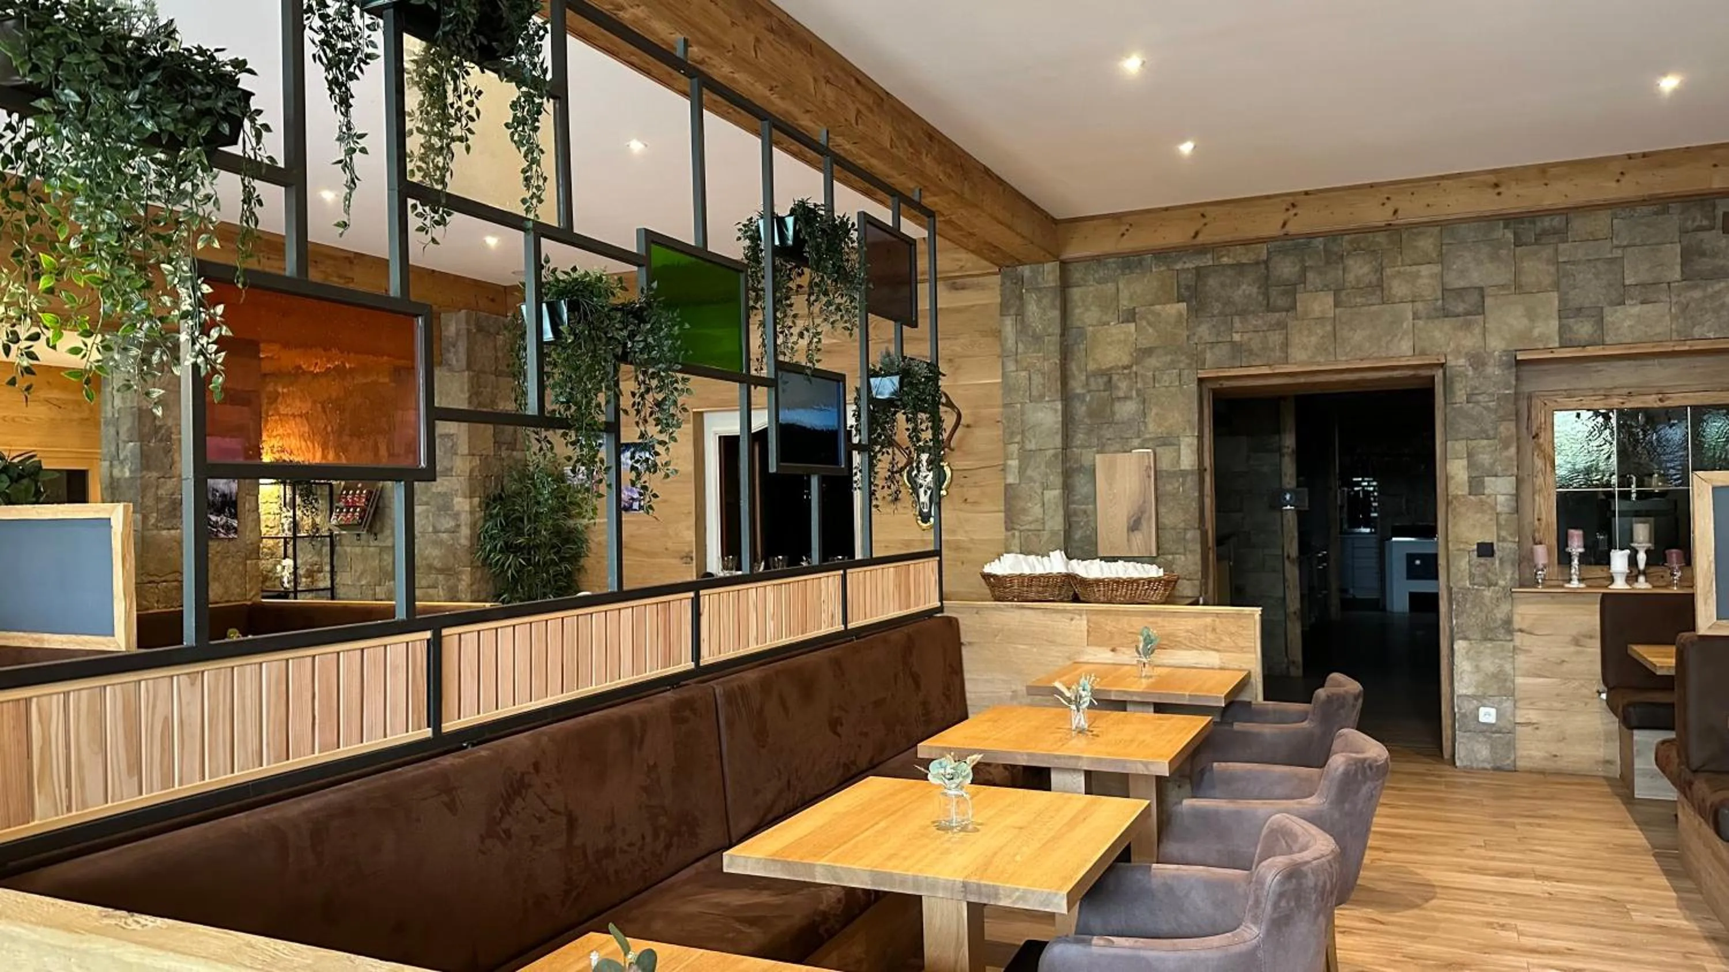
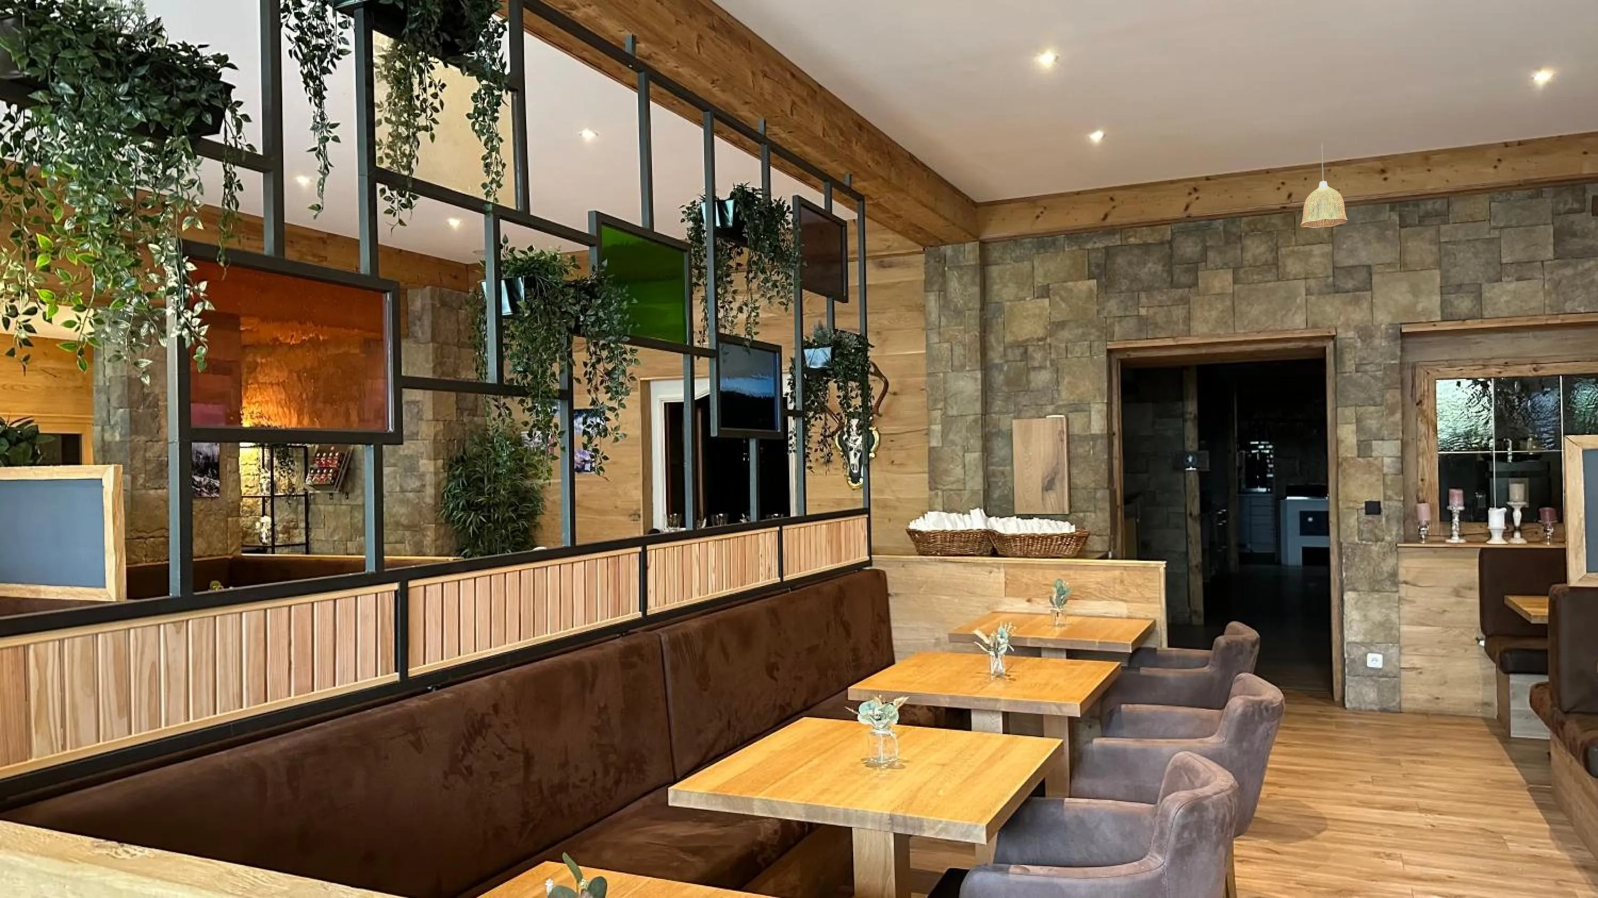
+ pendant lamp [1299,143,1349,229]
